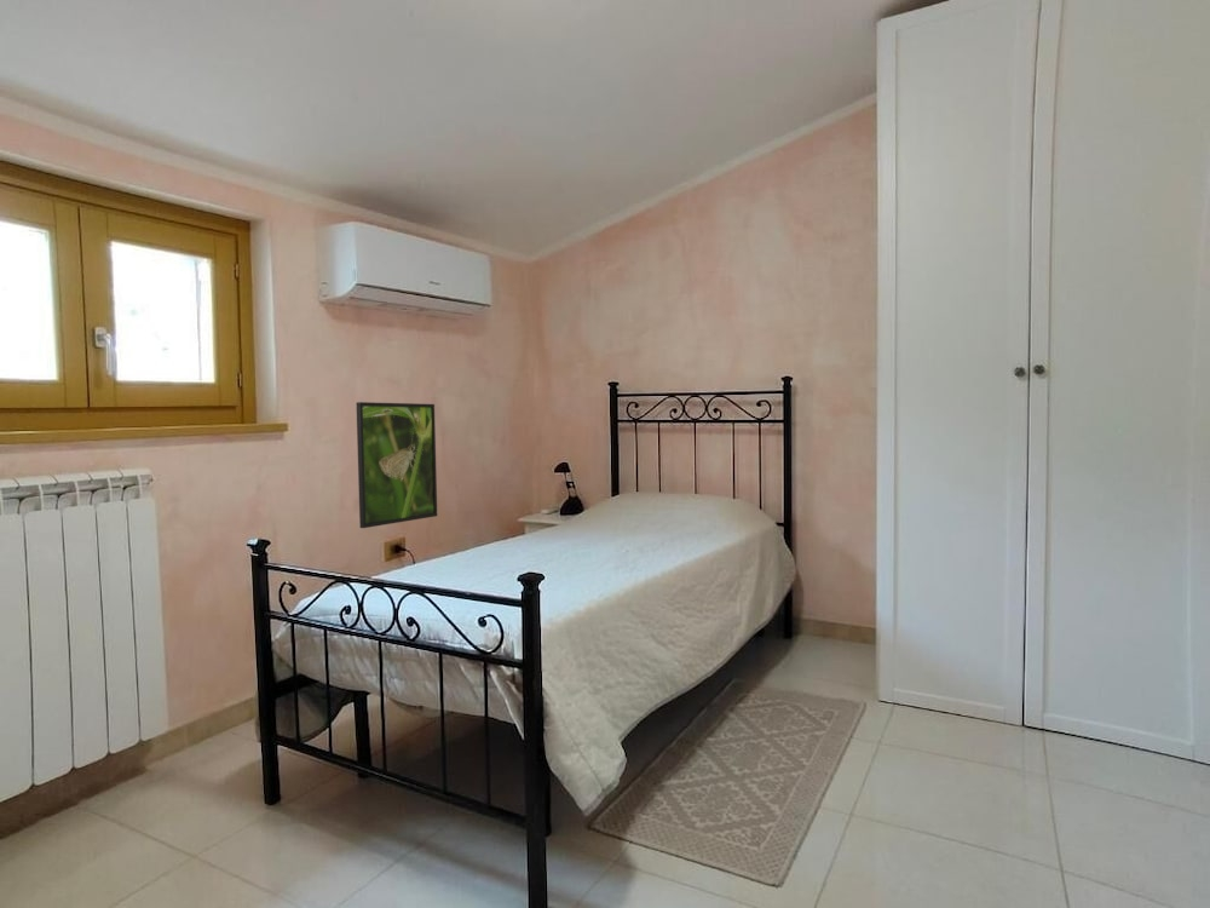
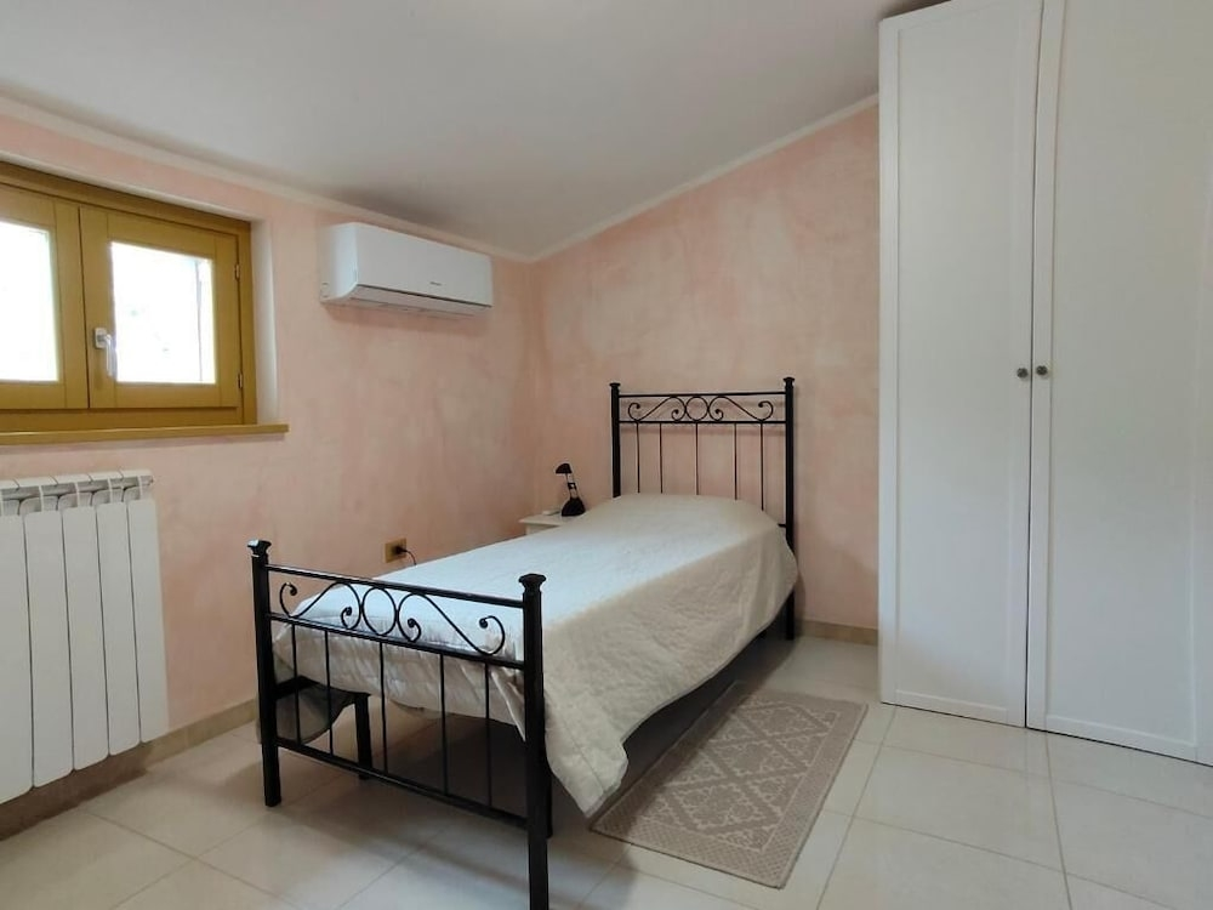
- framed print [355,401,438,529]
